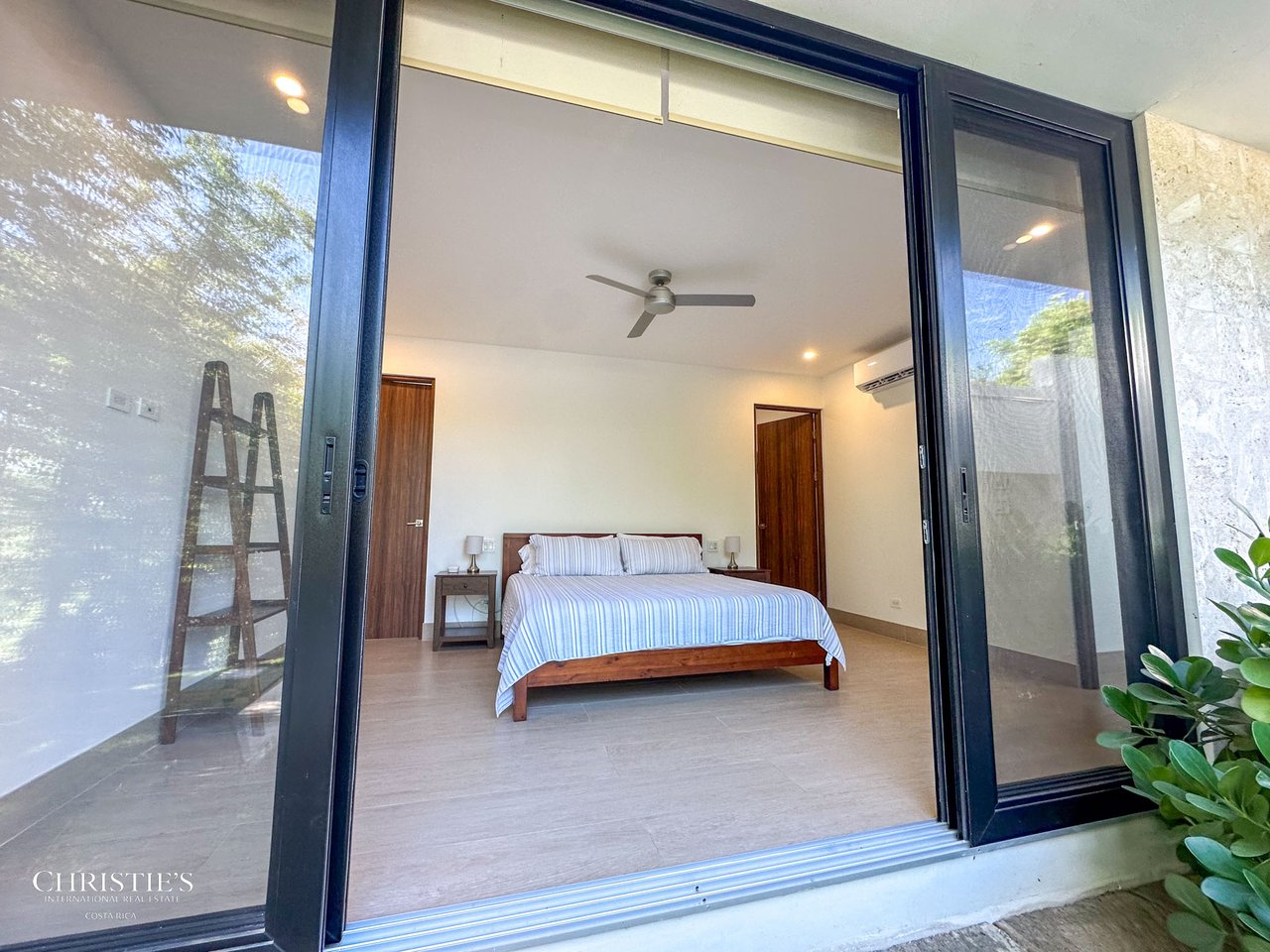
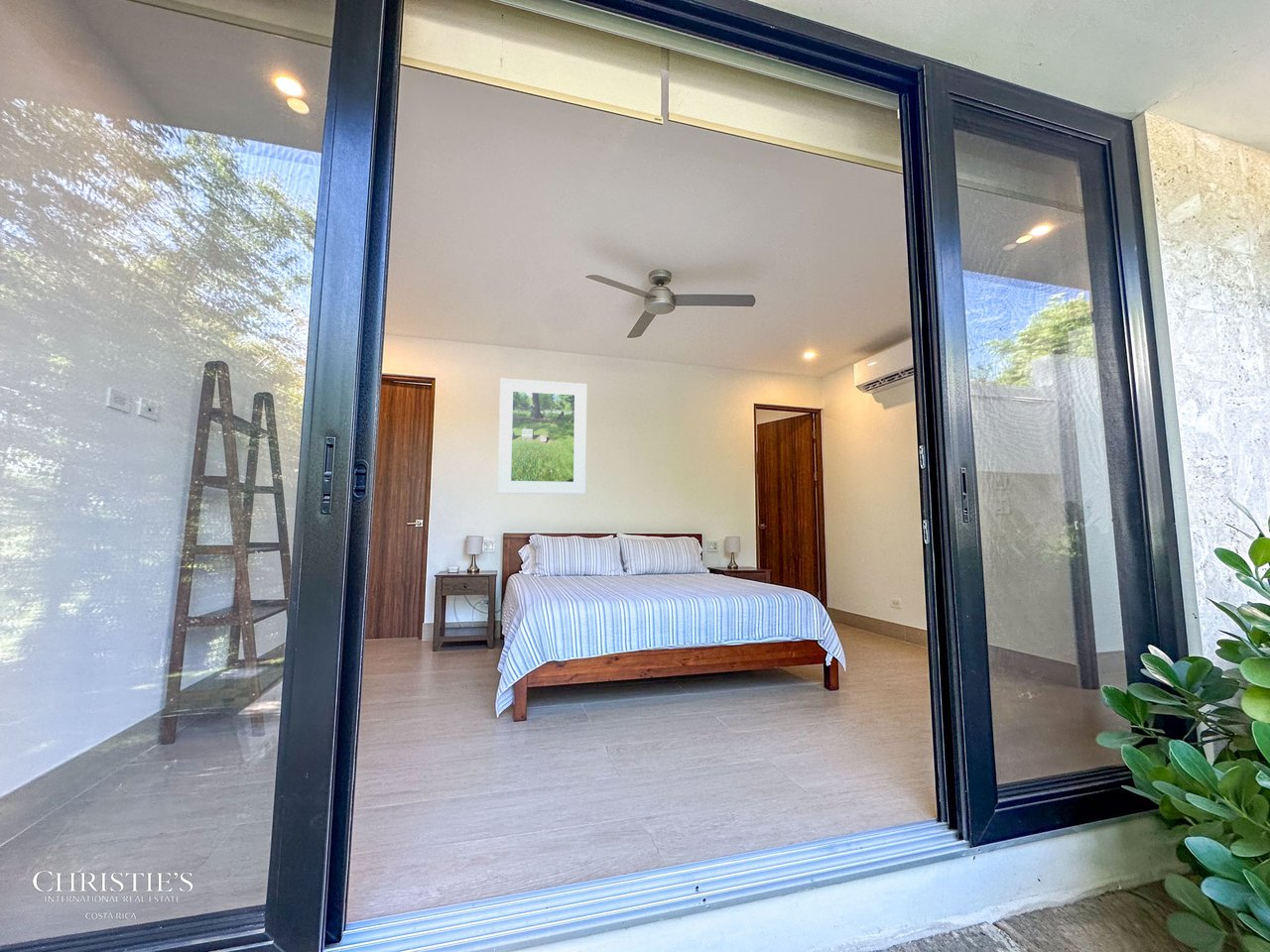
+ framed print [497,378,587,495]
